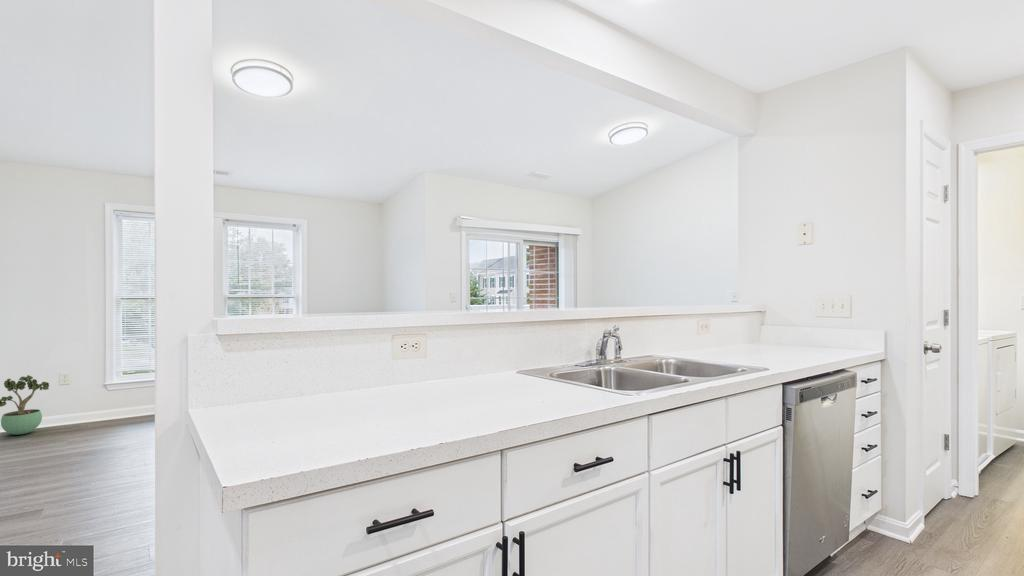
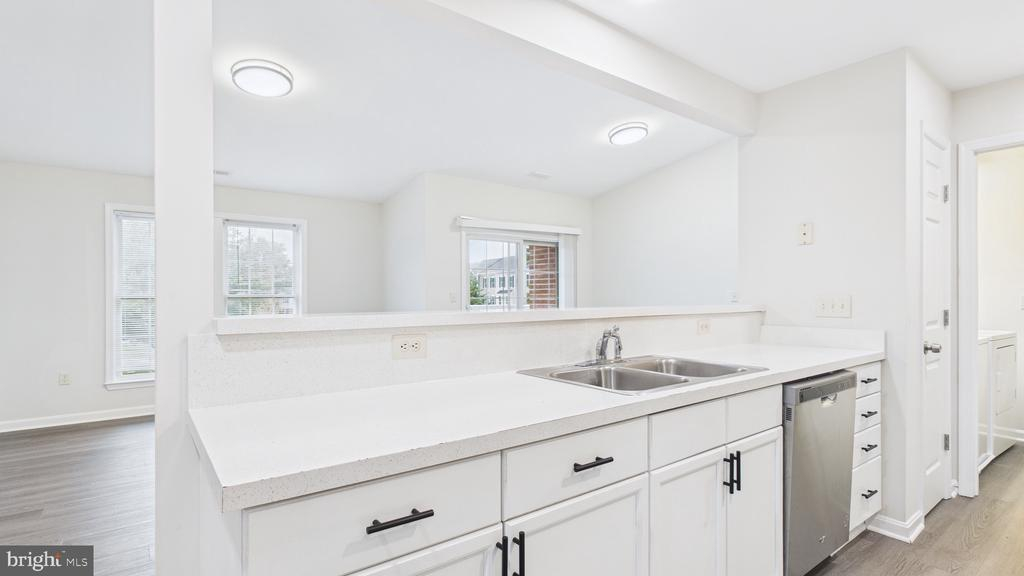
- potted plant [0,374,50,436]
